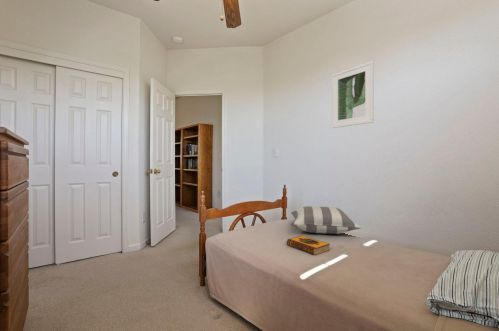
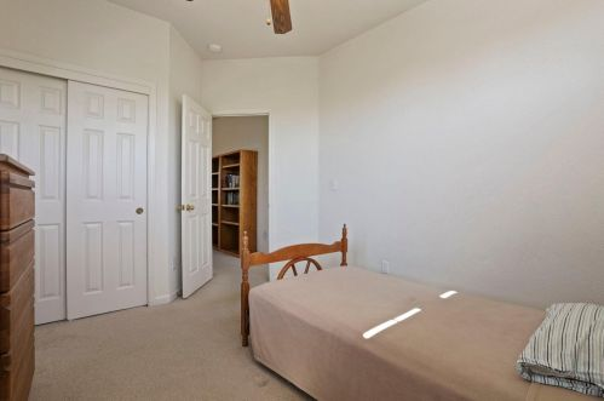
- hardback book [285,235,331,256]
- pillow [290,205,362,235]
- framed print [331,60,375,129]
